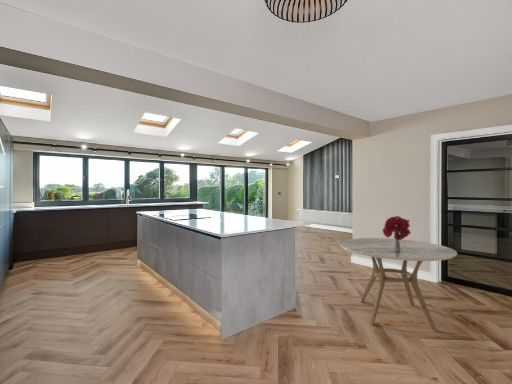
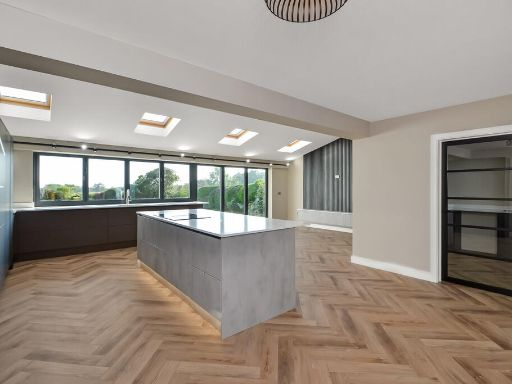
- bouquet [382,215,412,249]
- dining table [339,237,458,331]
